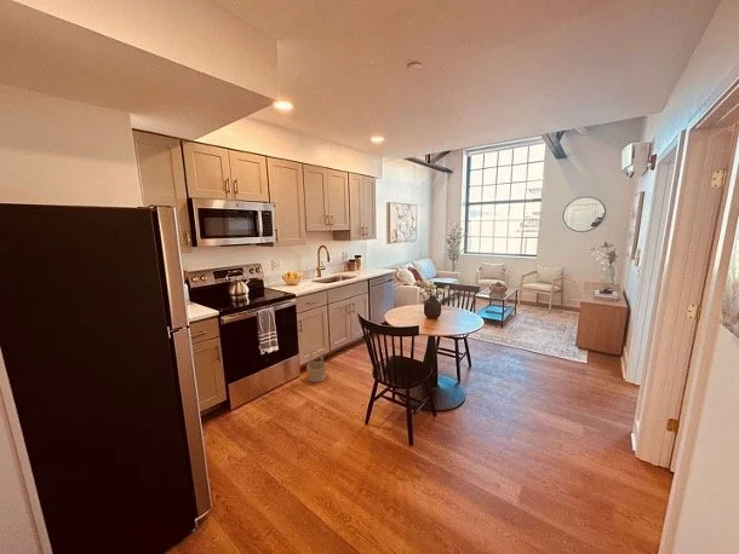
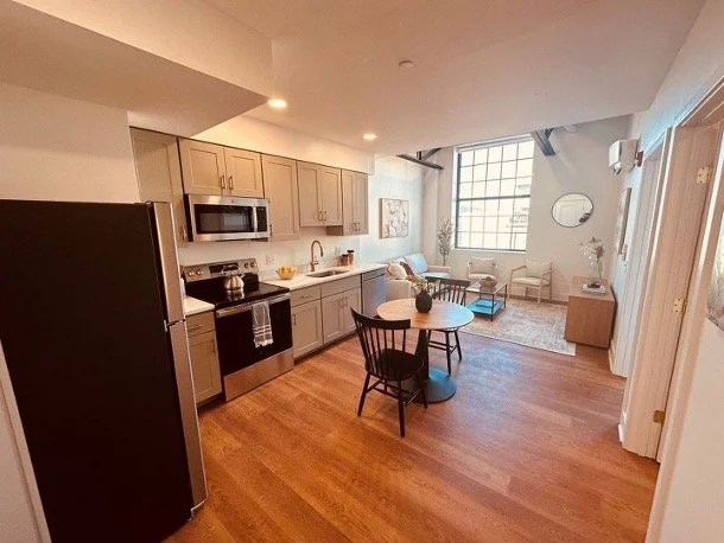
- basket [305,350,328,383]
